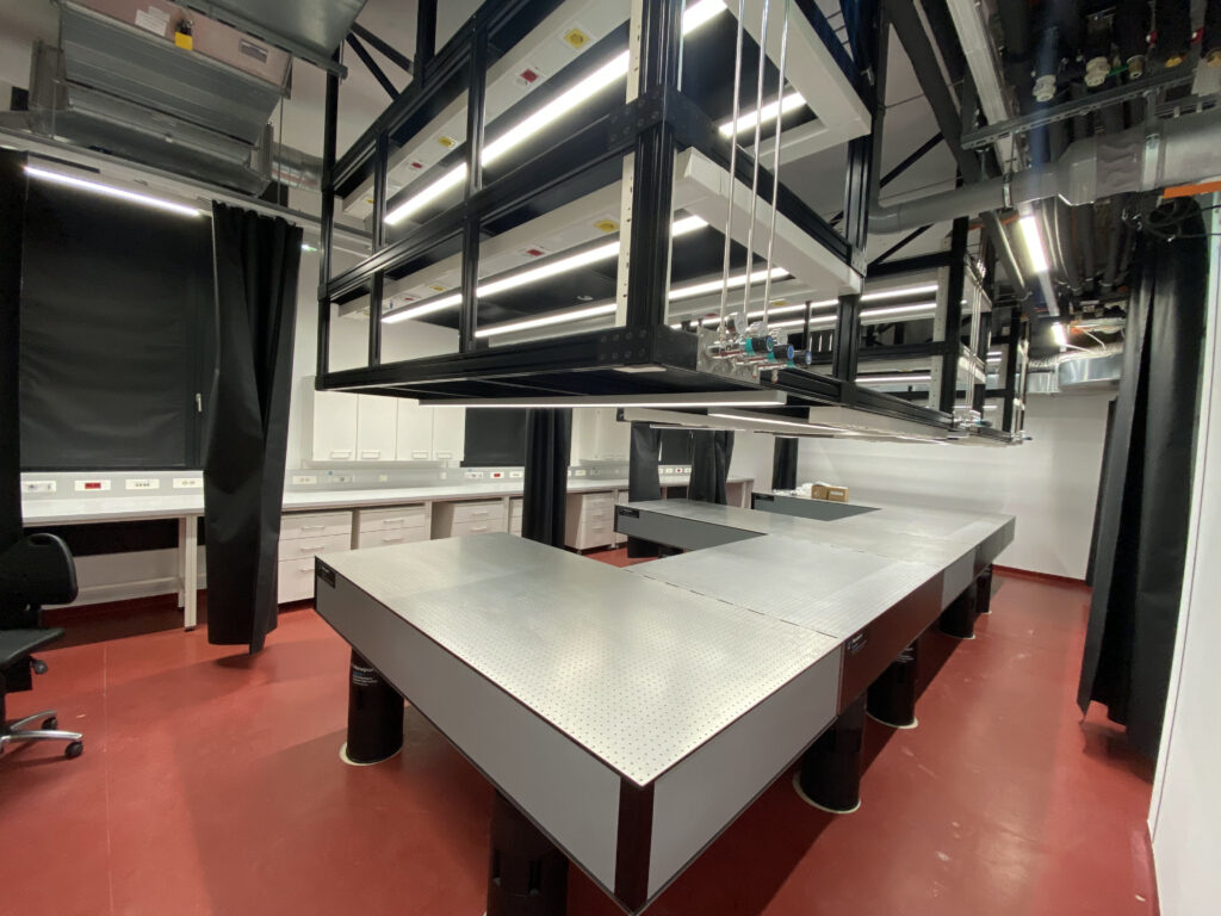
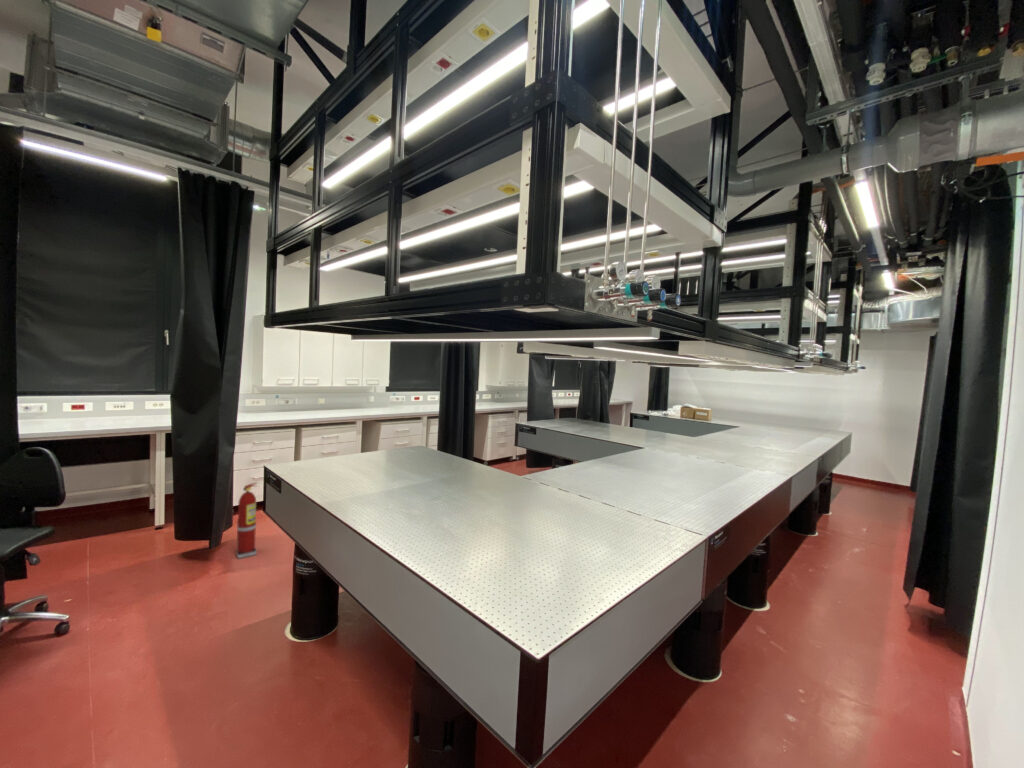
+ fire extinguisher [235,482,259,560]
